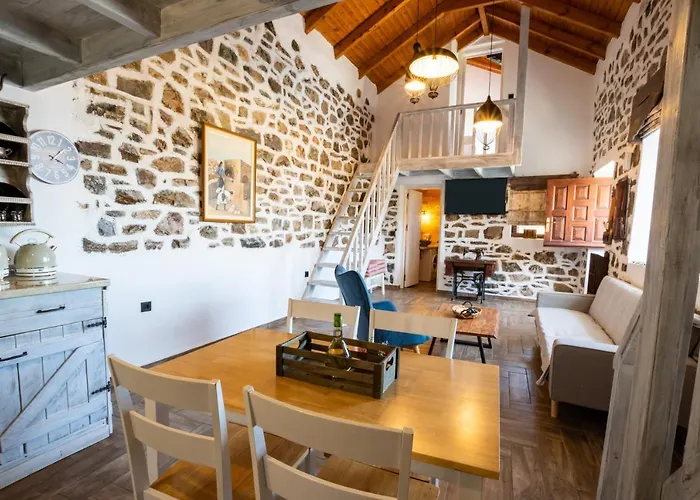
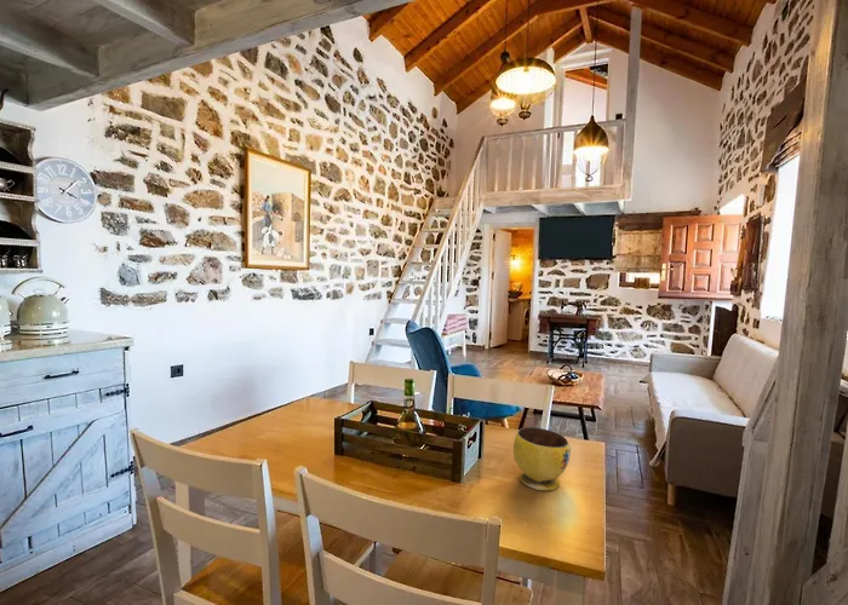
+ bowl [512,426,572,491]
